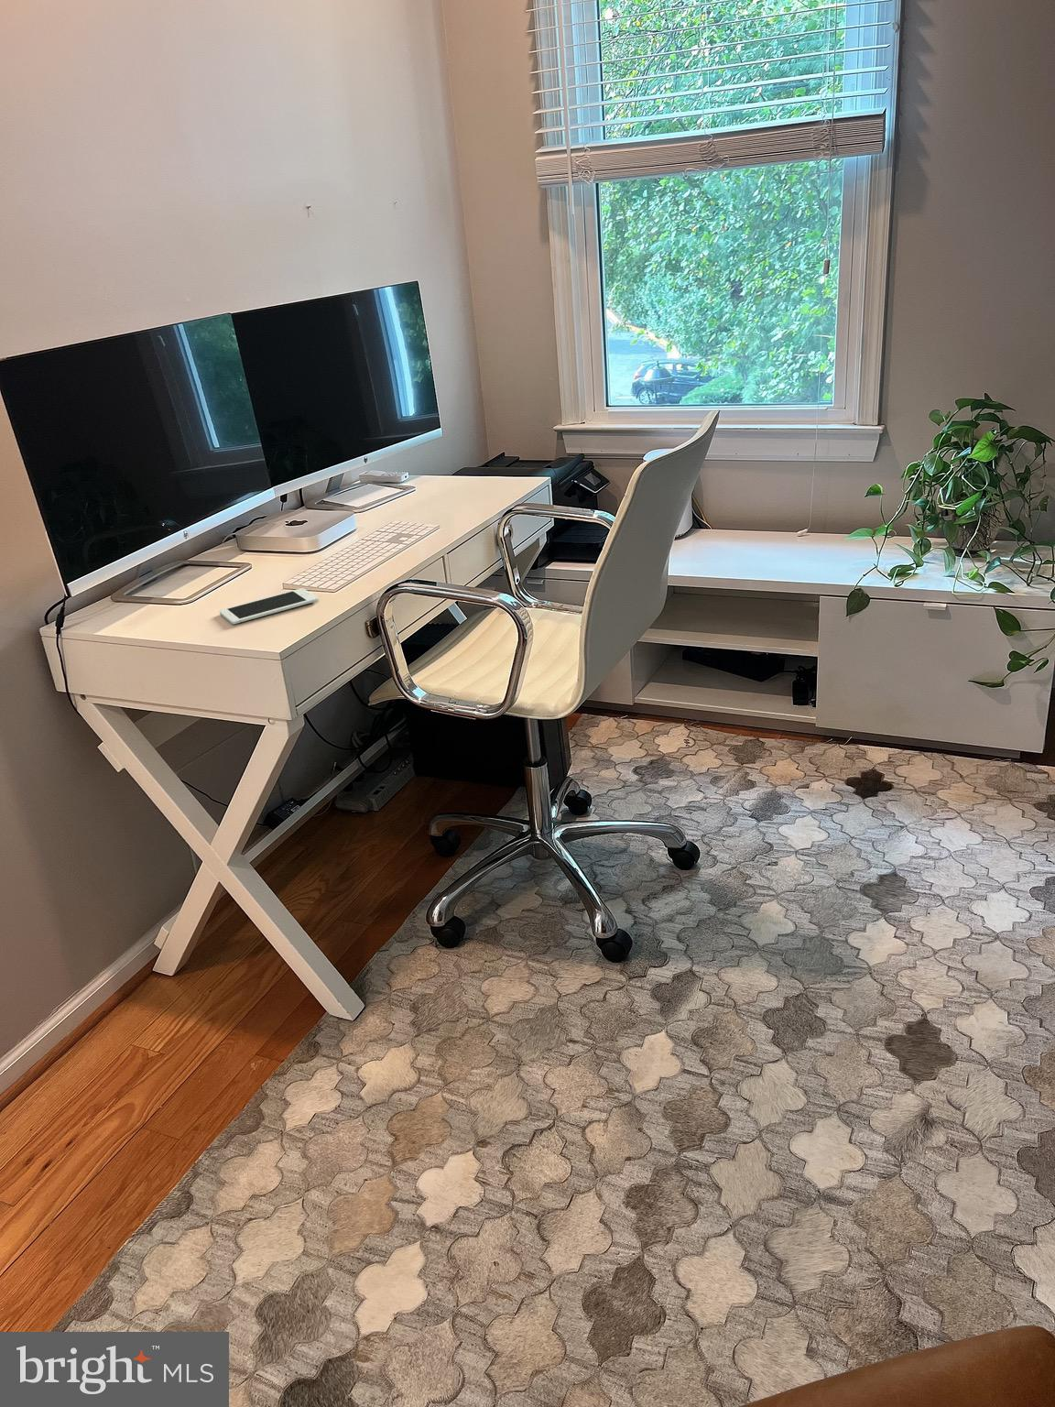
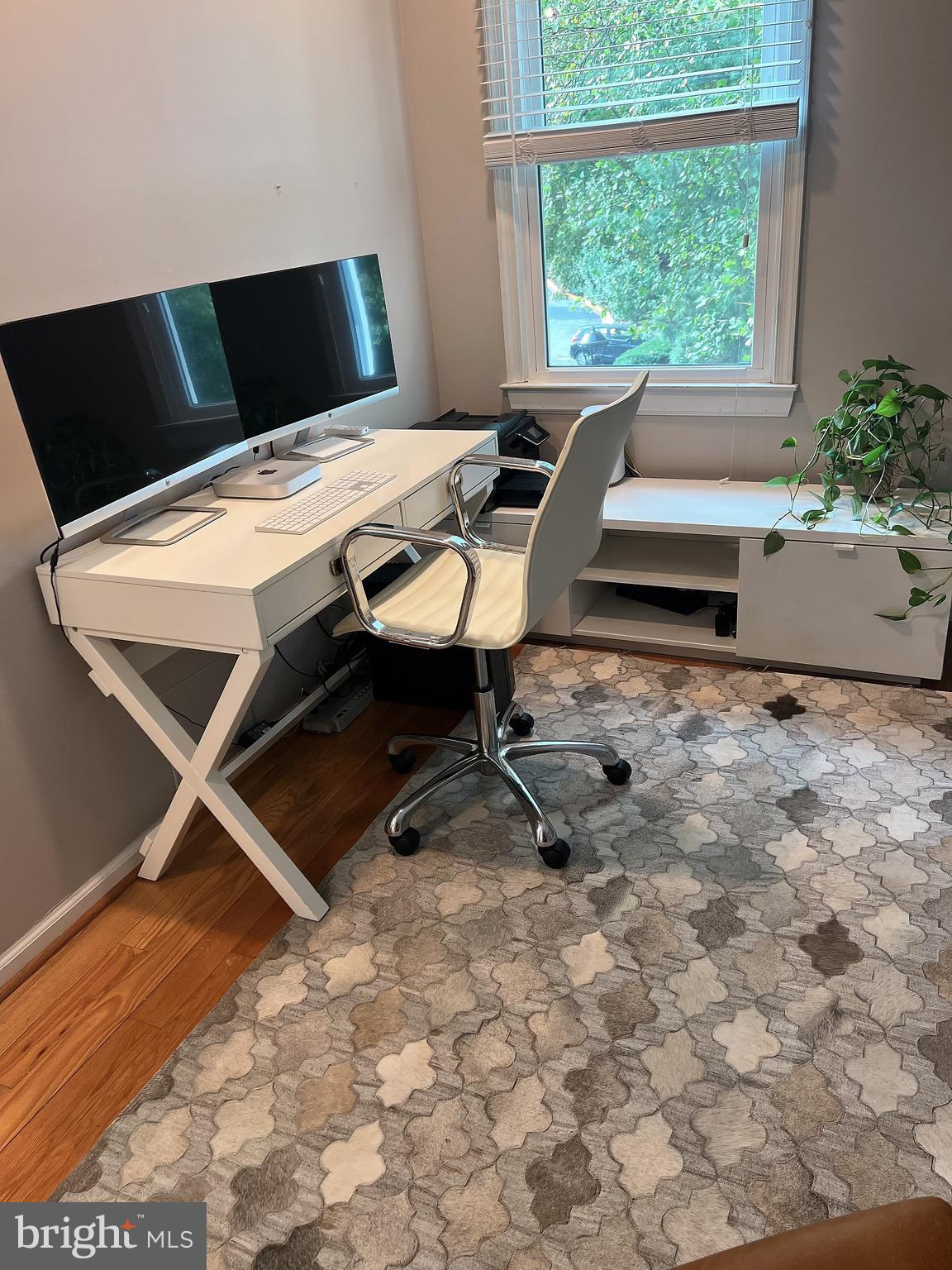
- cell phone [219,587,319,625]
